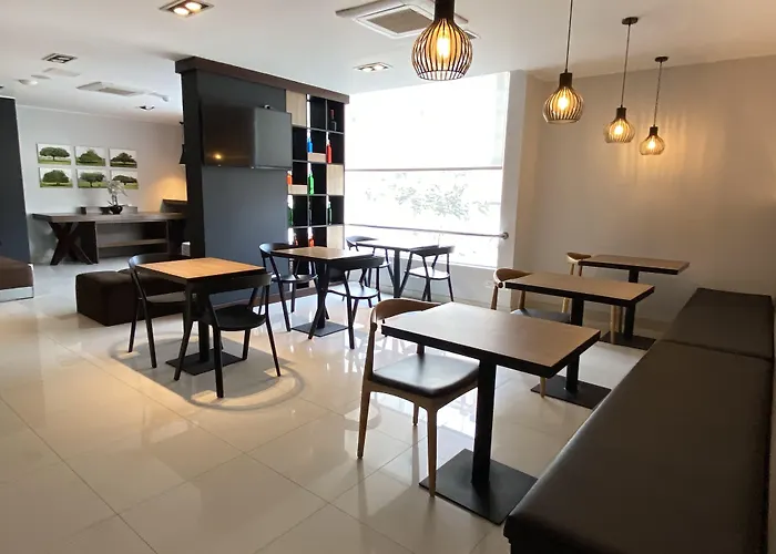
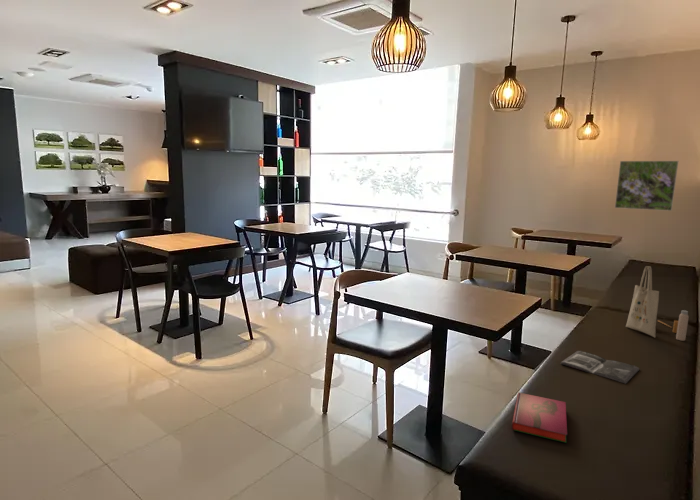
+ tote bag [625,265,690,342]
+ hardback book [511,391,568,444]
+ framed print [614,160,679,212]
+ magazine [560,350,640,385]
